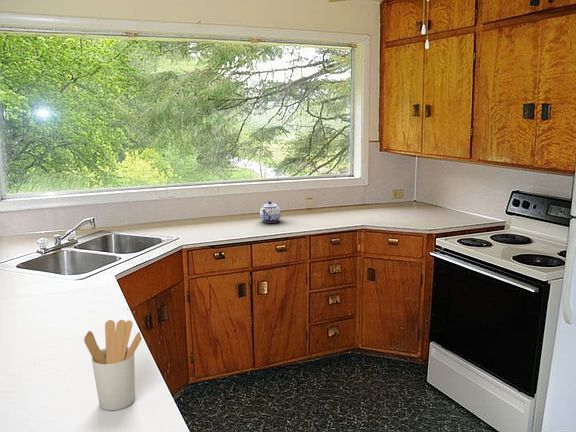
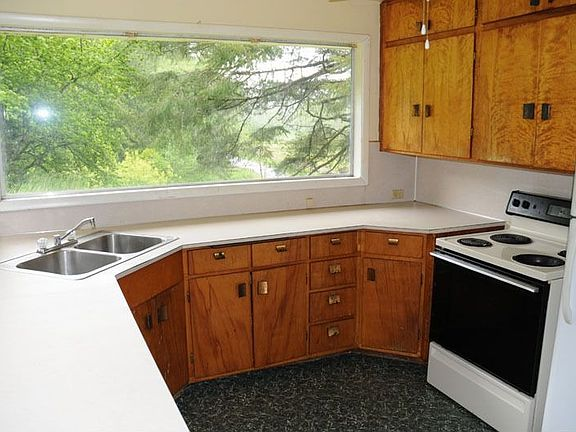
- teapot [259,200,282,224]
- utensil holder [83,319,143,411]
